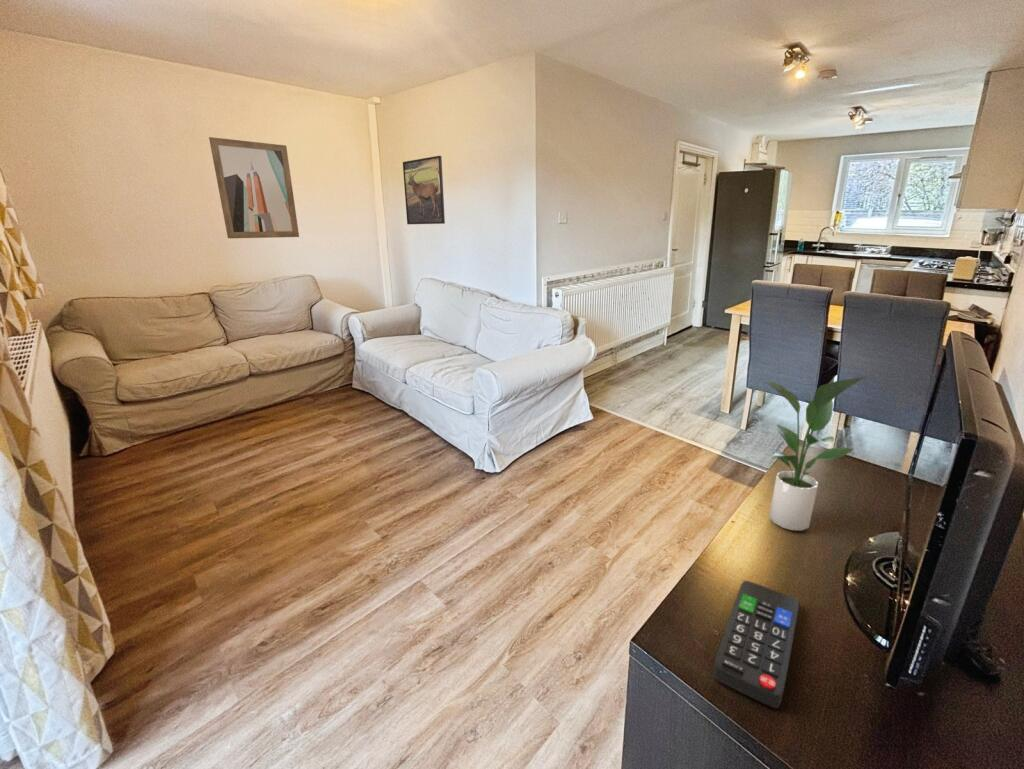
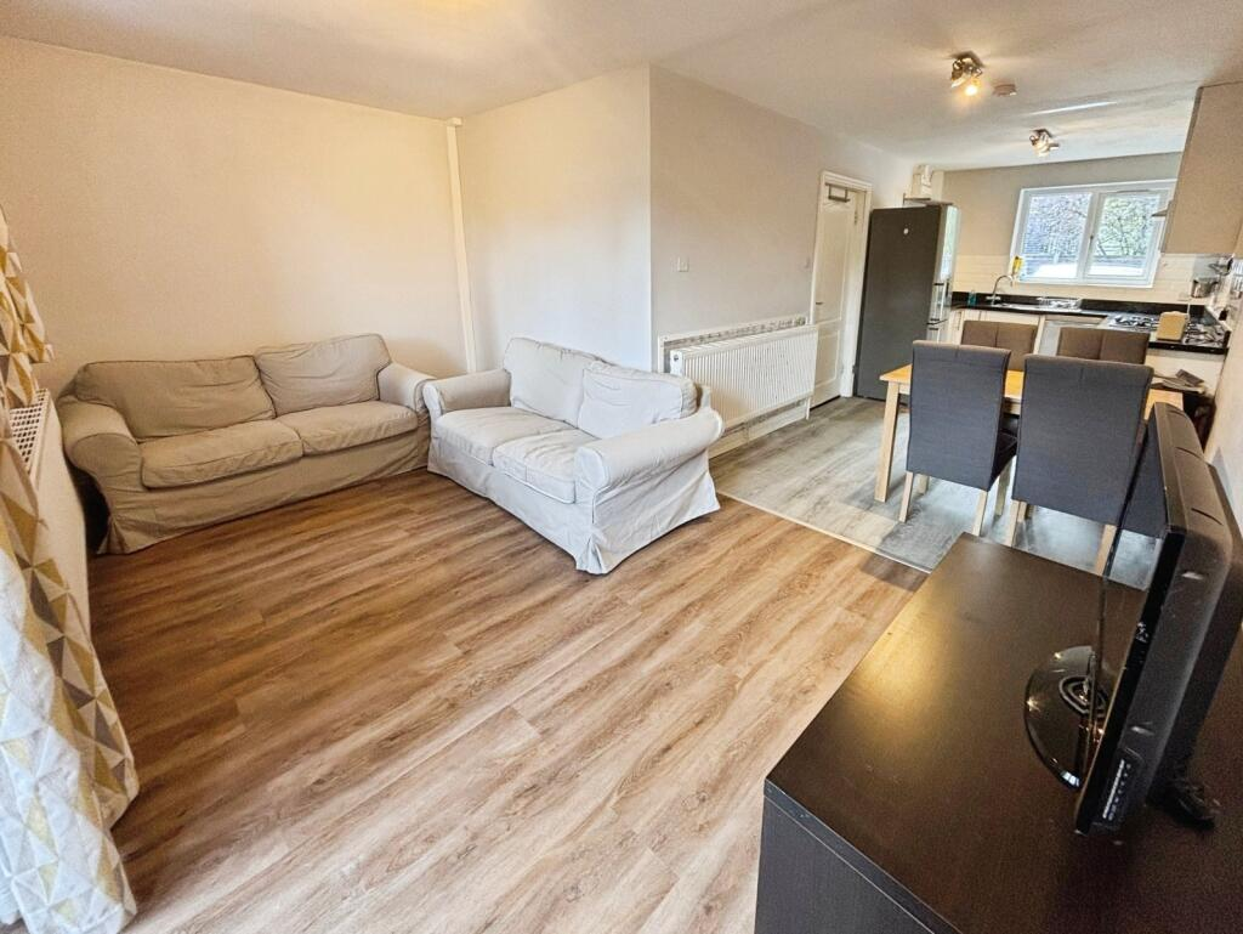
- remote control [712,580,800,709]
- potted plant [762,376,866,532]
- wall art [208,136,300,239]
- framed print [402,155,446,225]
